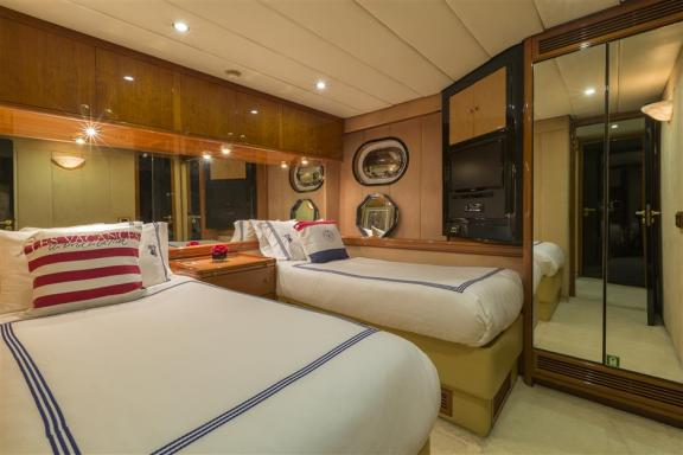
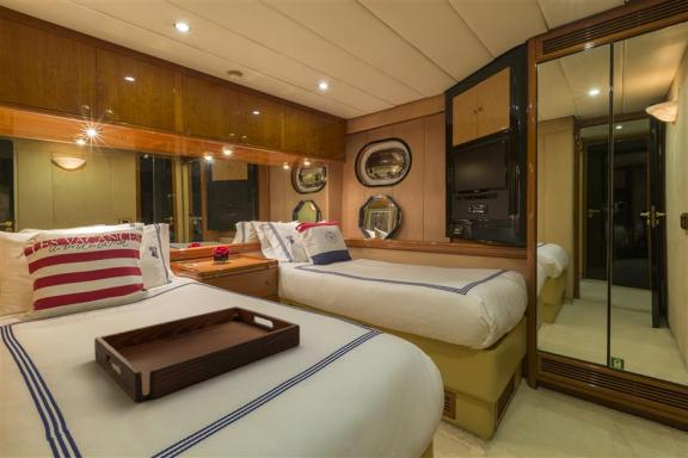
+ serving tray [93,305,301,403]
